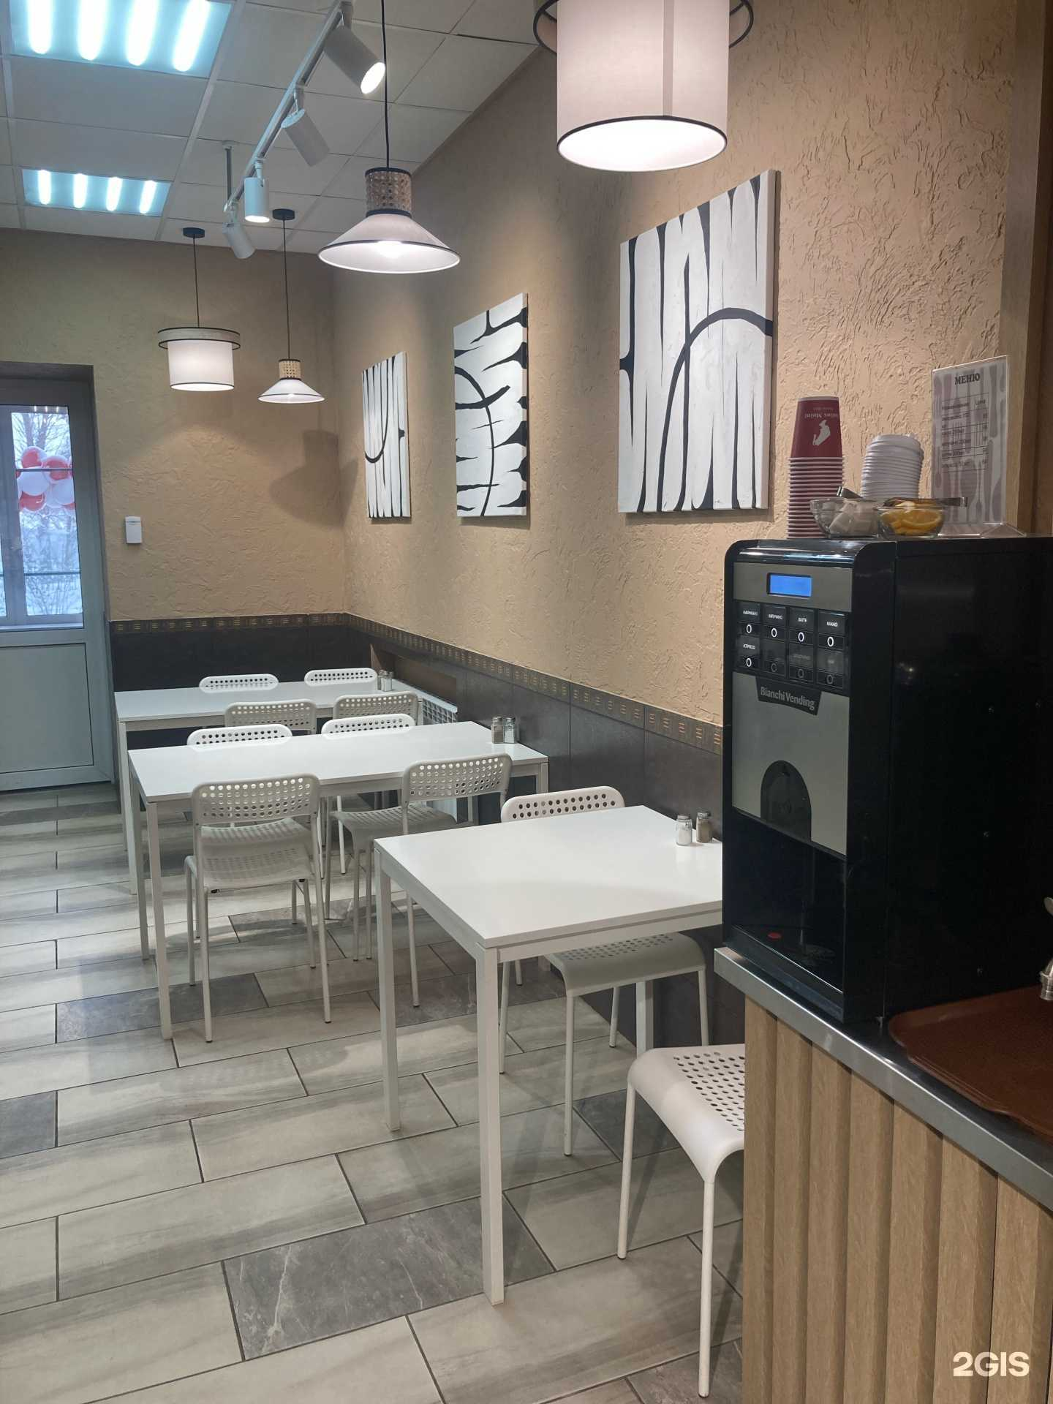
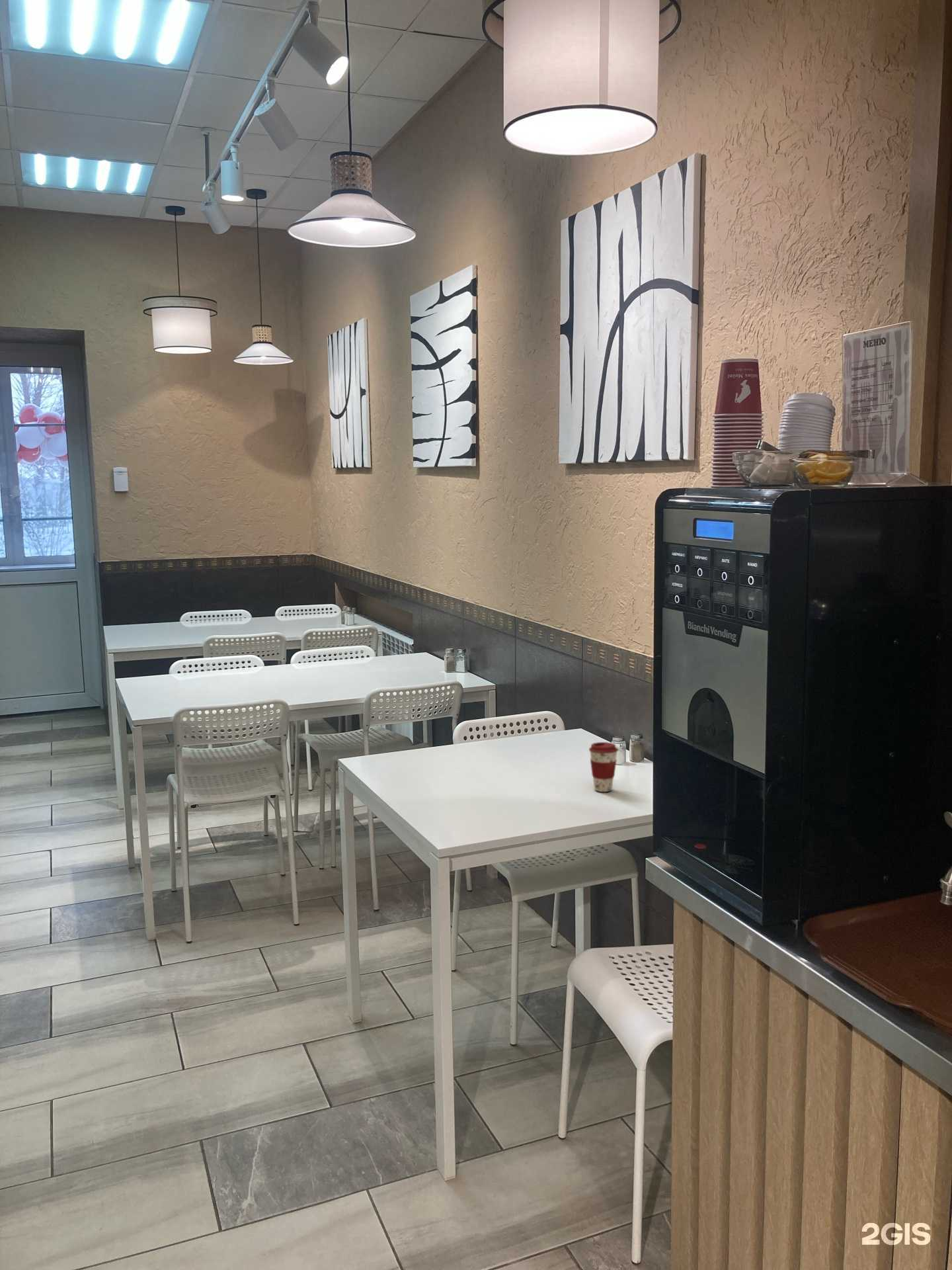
+ coffee cup [588,741,619,792]
